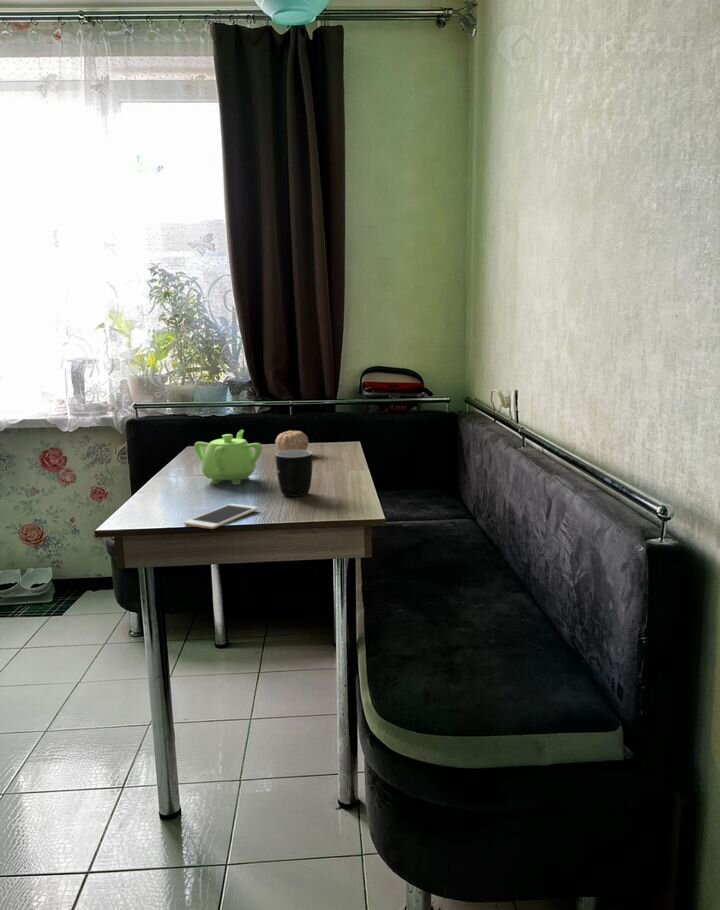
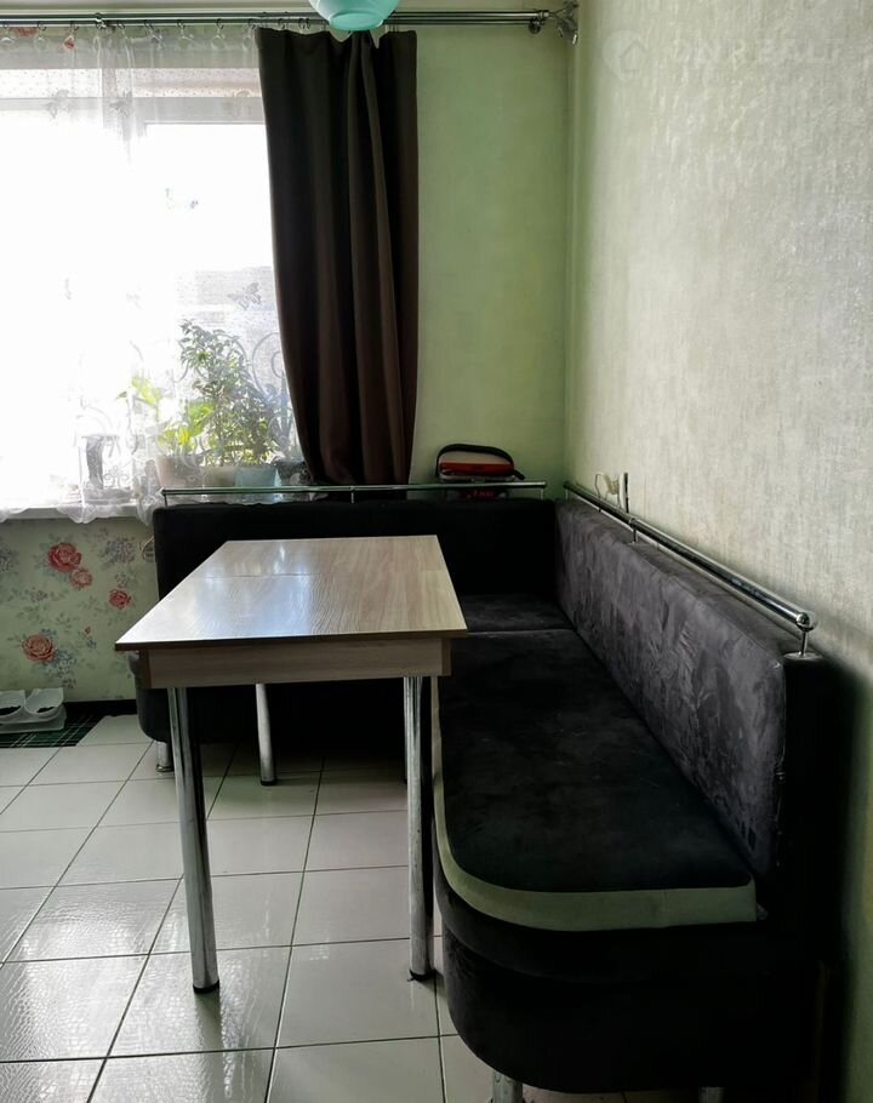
- mug [275,449,313,498]
- fruit [274,430,309,452]
- cell phone [183,503,259,530]
- teapot [193,429,263,486]
